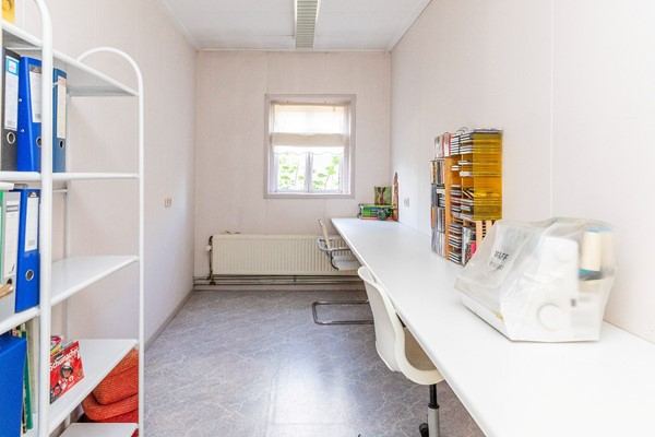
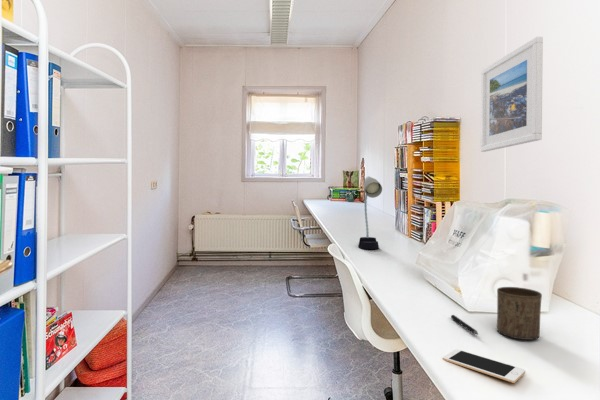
+ desk lamp [357,176,383,250]
+ cell phone [442,348,526,384]
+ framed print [480,36,544,153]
+ pen [450,314,479,335]
+ cup [496,286,543,341]
